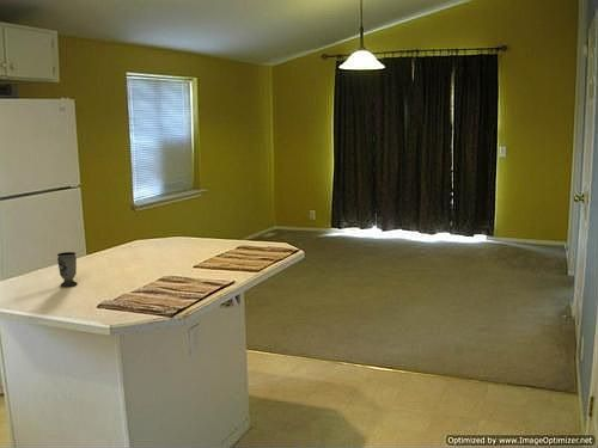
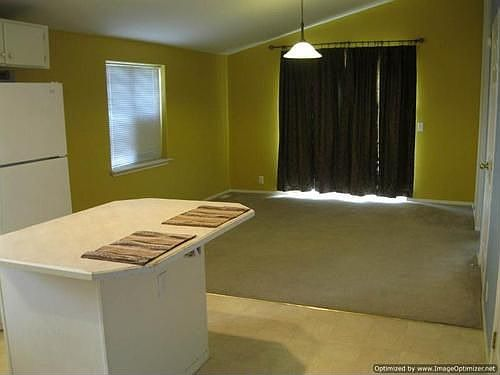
- cup [56,251,79,288]
